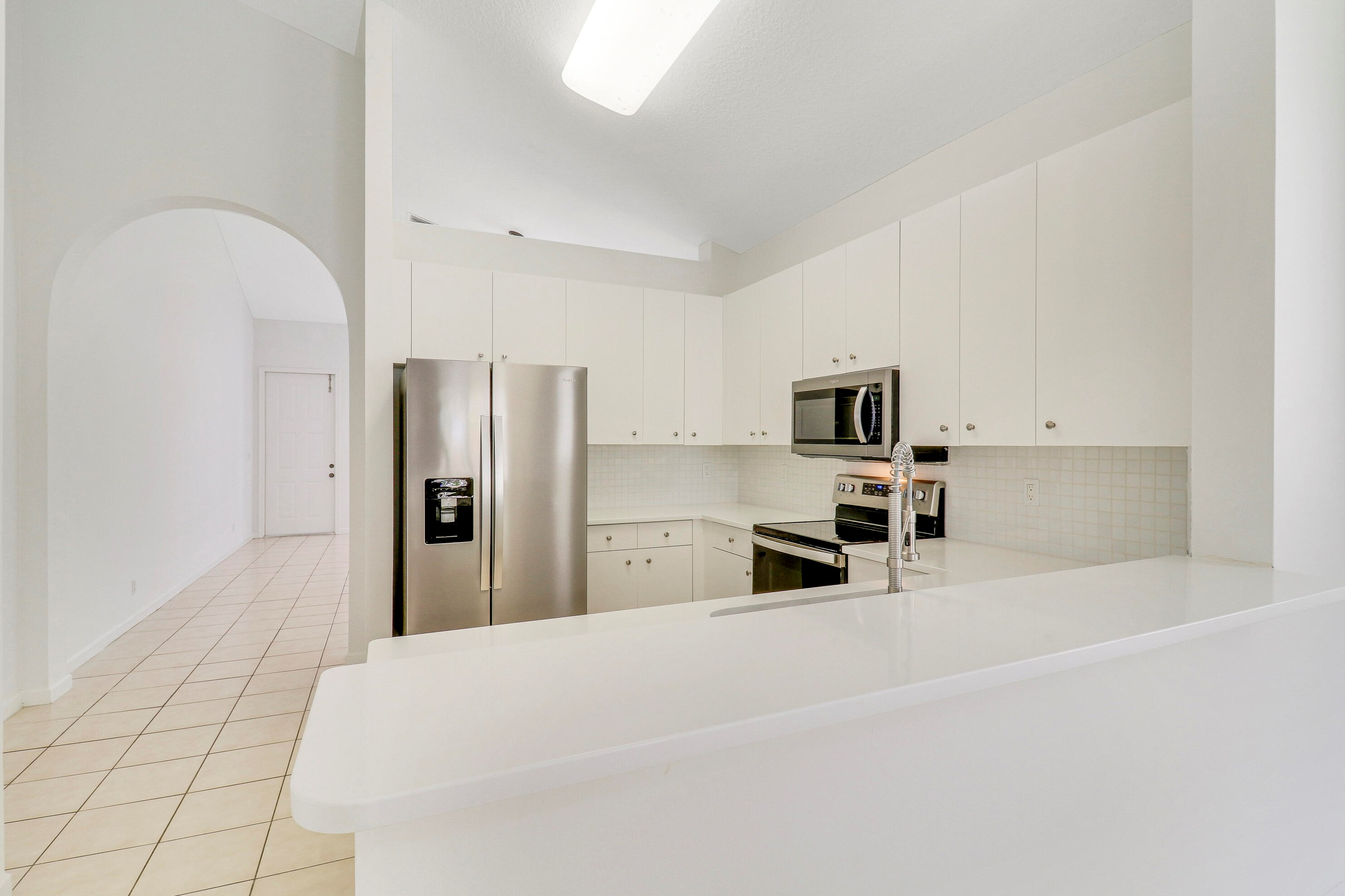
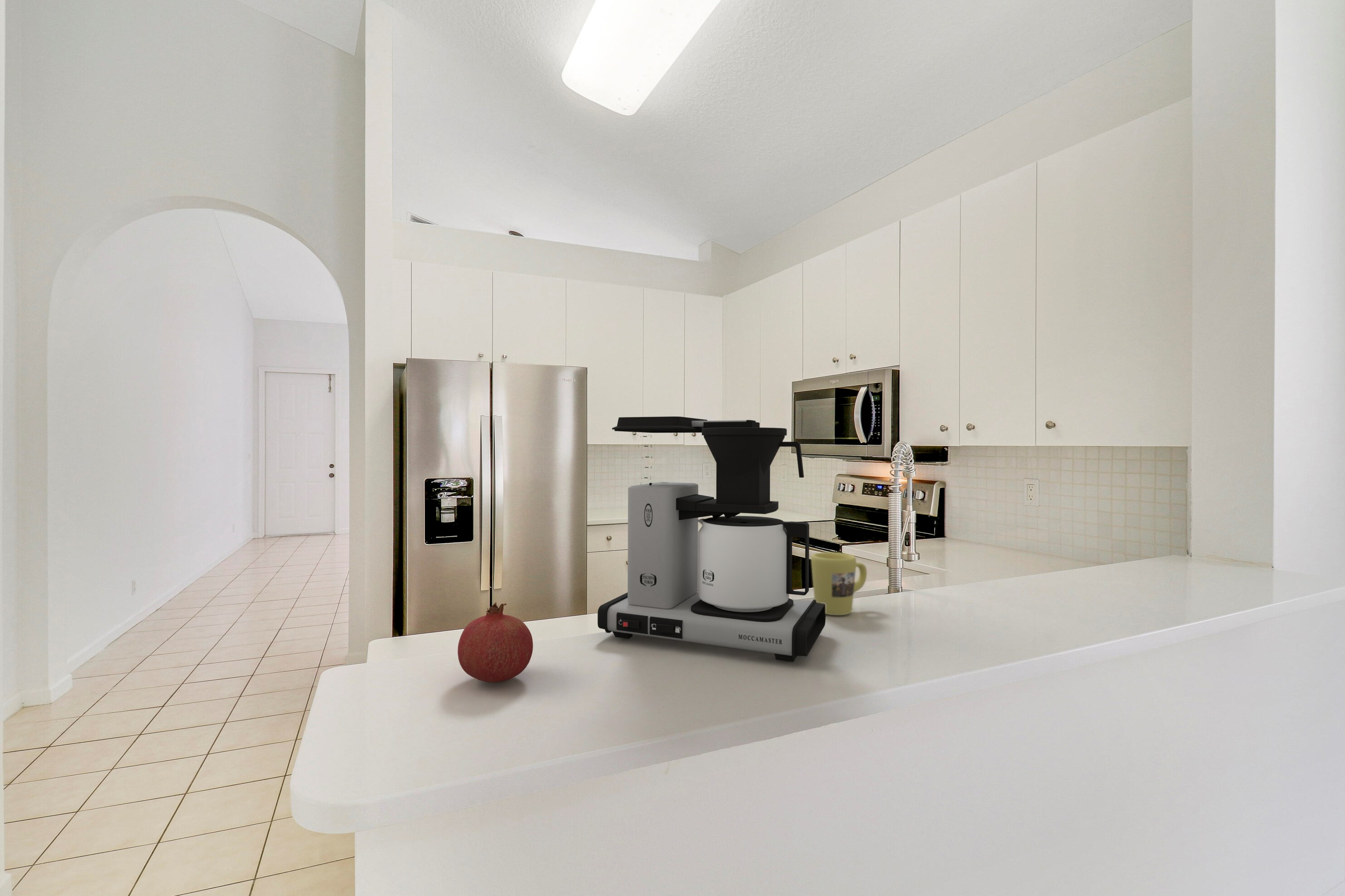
+ fruit [457,602,534,683]
+ coffee maker [597,416,826,663]
+ mug [811,551,867,615]
